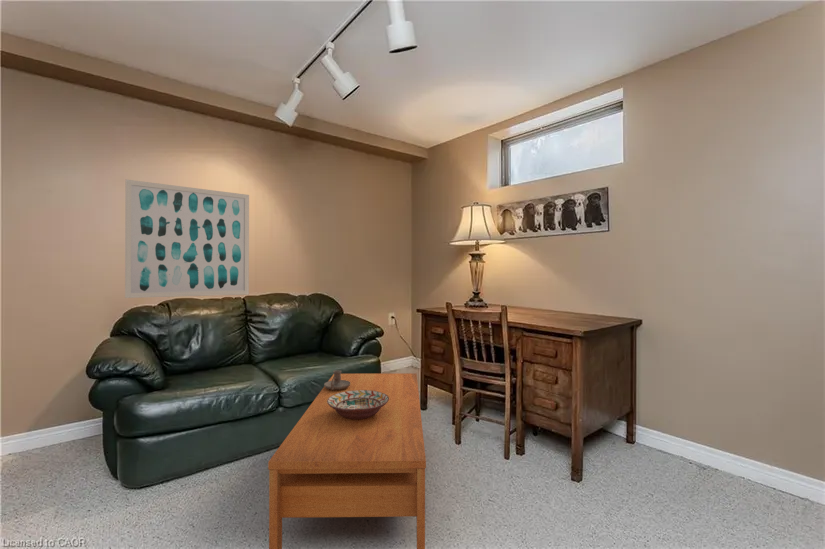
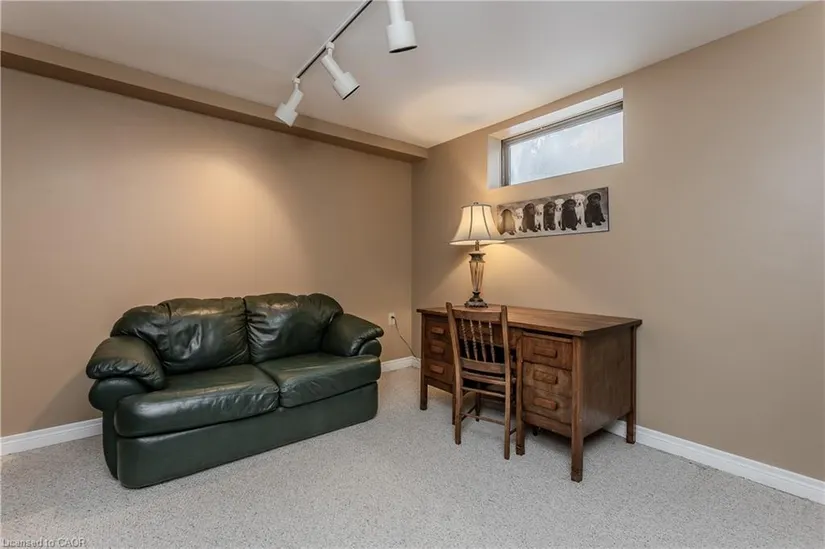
- decorative bowl [327,390,389,420]
- wall art [124,179,250,299]
- candle holder [323,369,350,390]
- coffee table [267,372,427,549]
